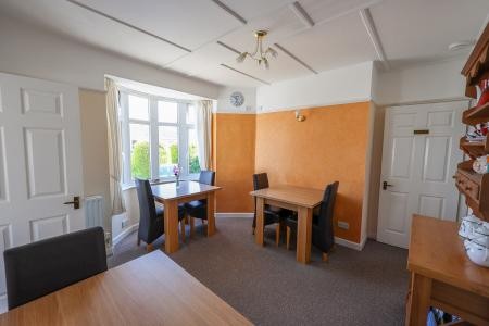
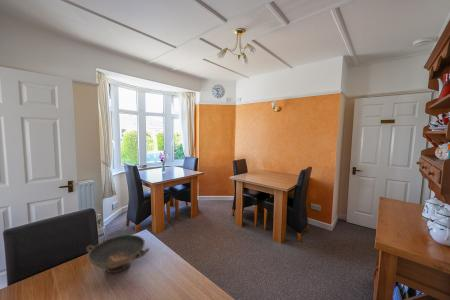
+ decorative bowl [85,234,150,274]
